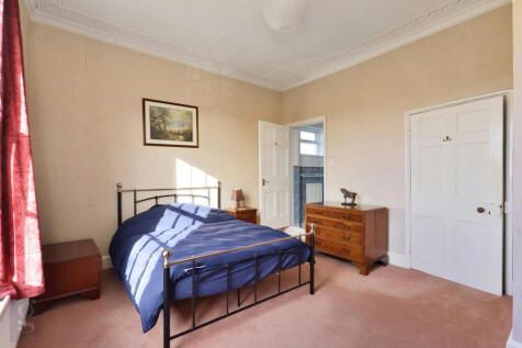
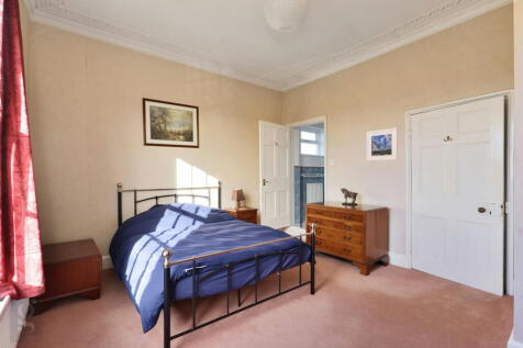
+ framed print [366,127,399,162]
